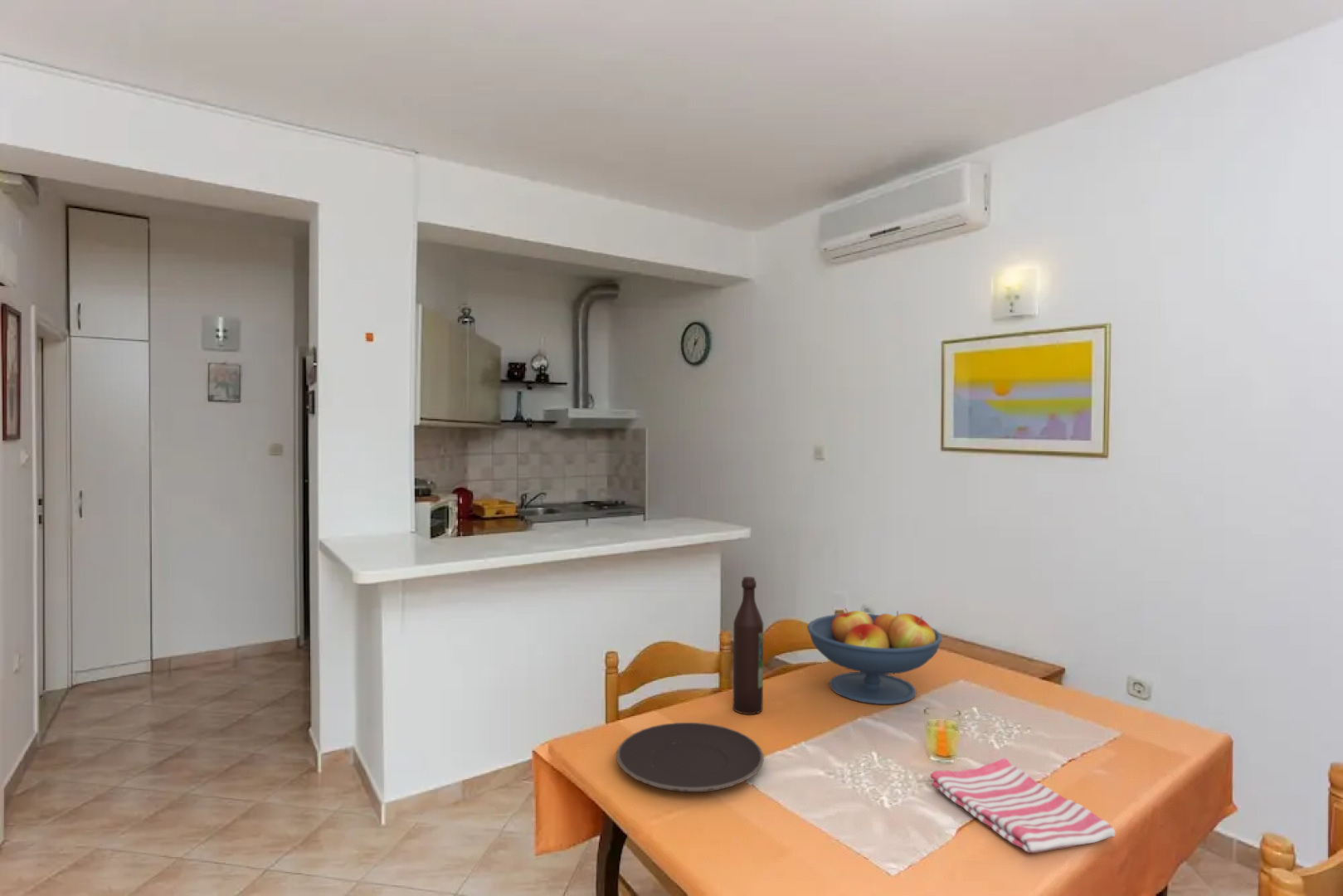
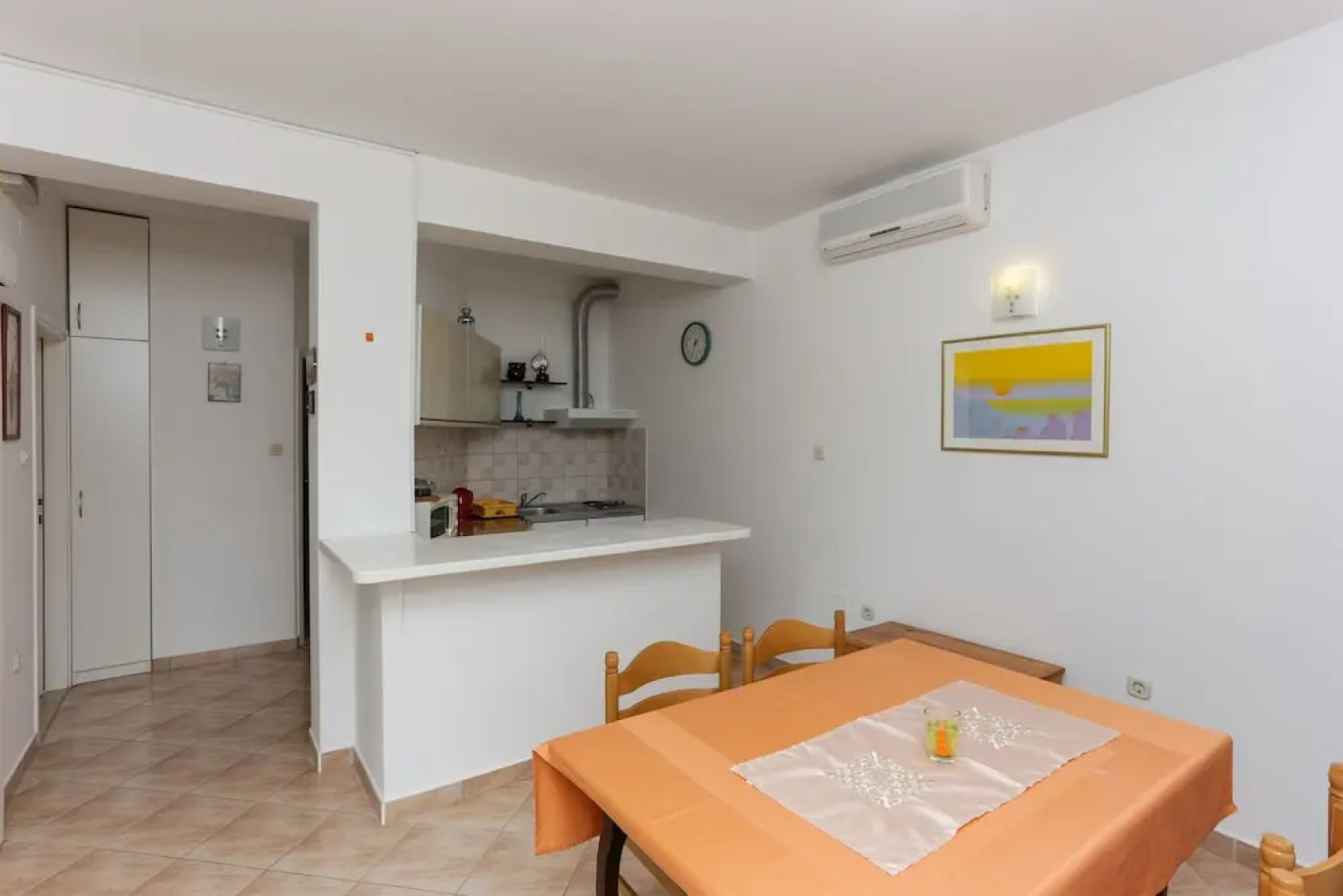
- plate [616,722,765,793]
- dish towel [929,757,1116,854]
- fruit bowl [806,607,942,705]
- wine bottle [732,576,764,715]
